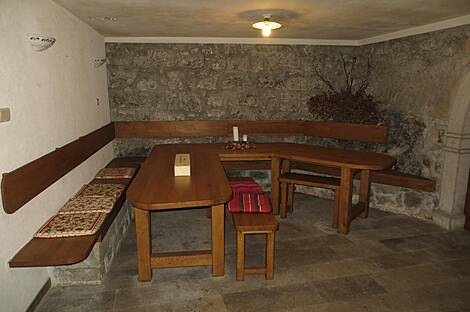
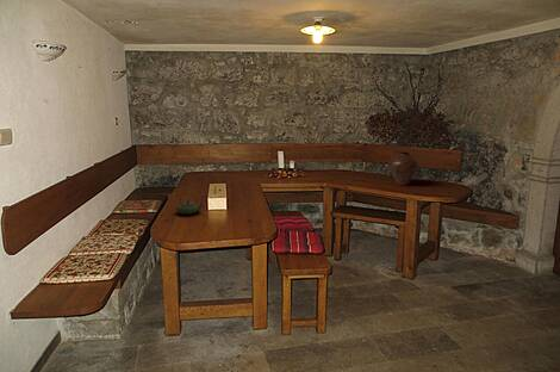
+ teapot [175,193,204,216]
+ vase [387,149,421,186]
